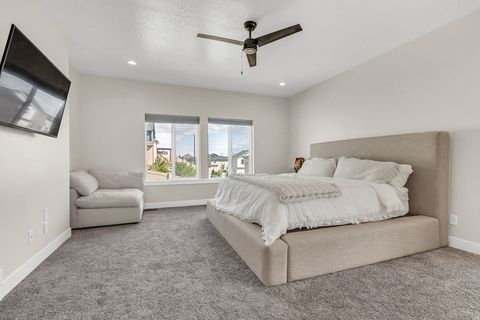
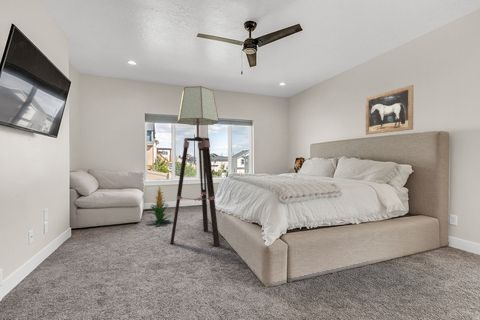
+ indoor plant [144,186,174,227]
+ wall art [365,84,414,136]
+ floor lamp [169,85,221,248]
